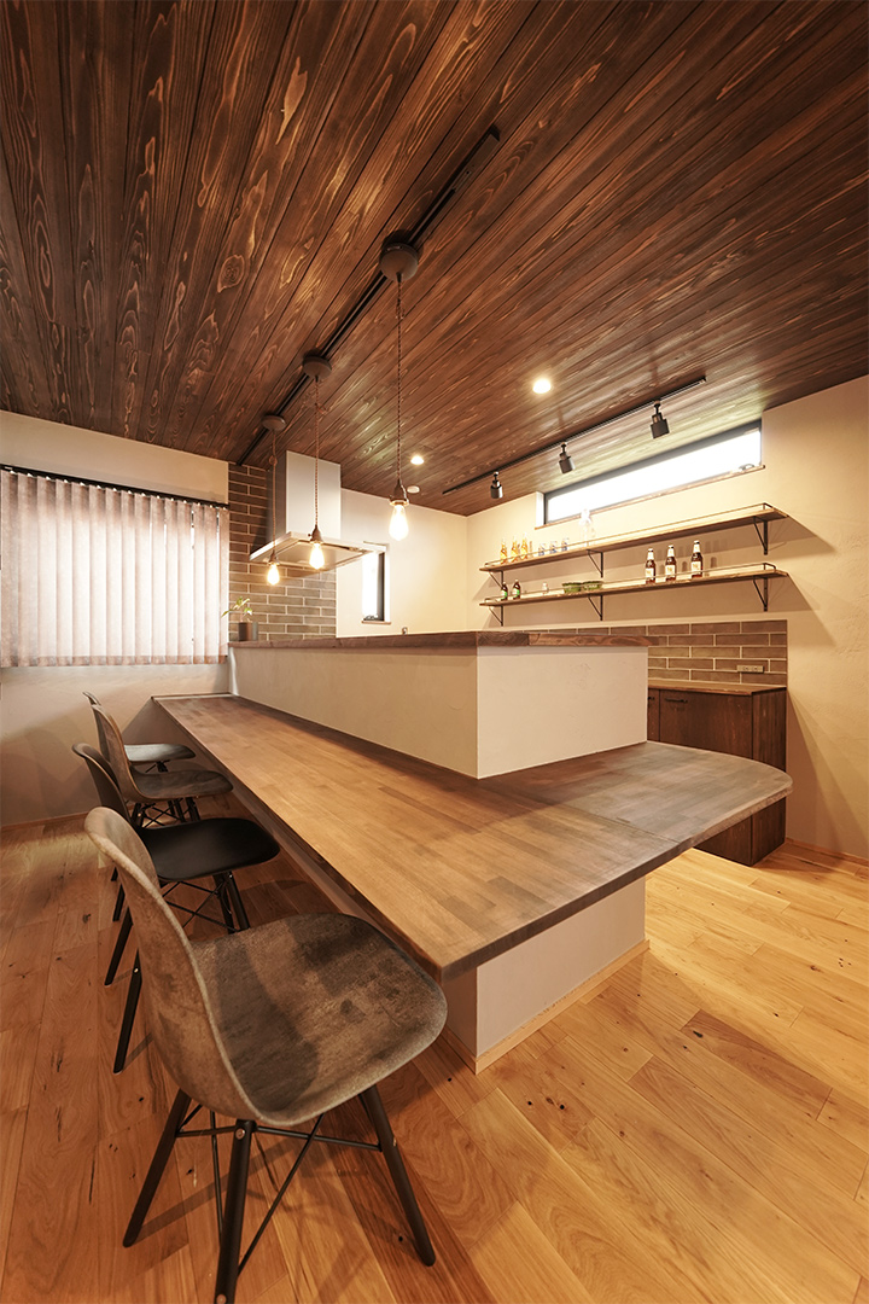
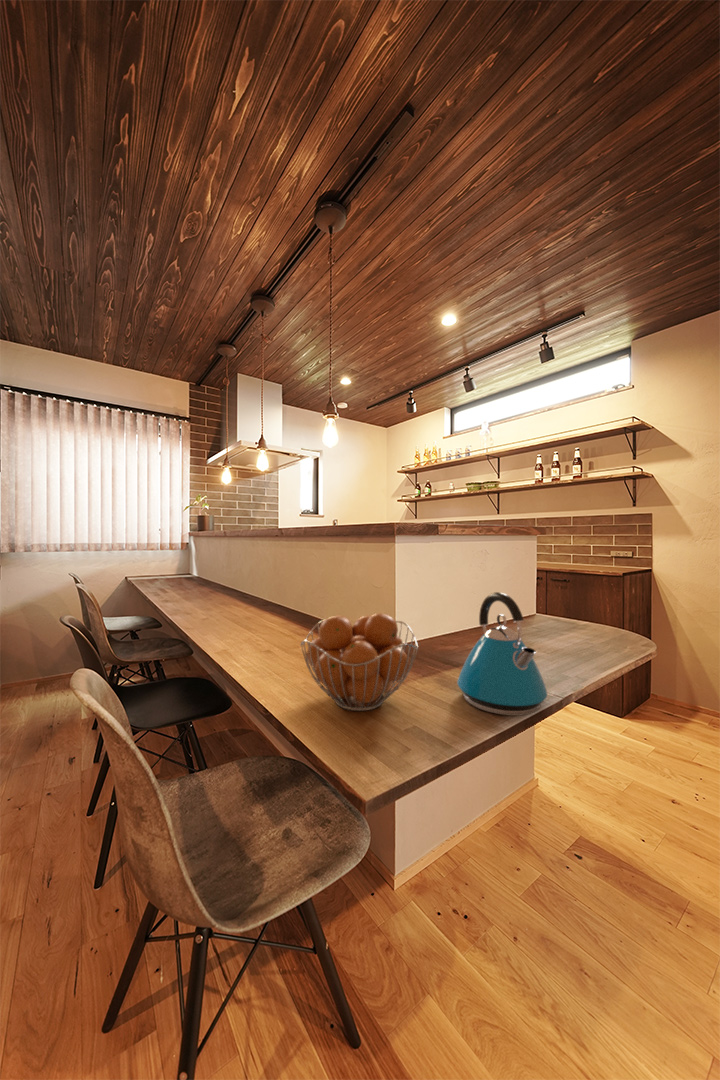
+ fruit basket [300,612,419,712]
+ kettle [456,591,548,717]
